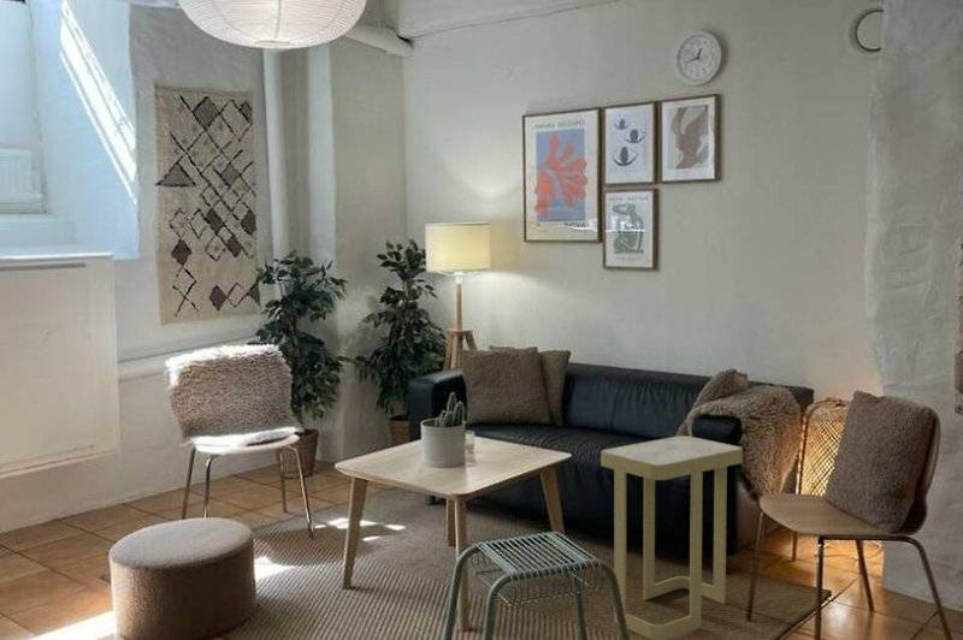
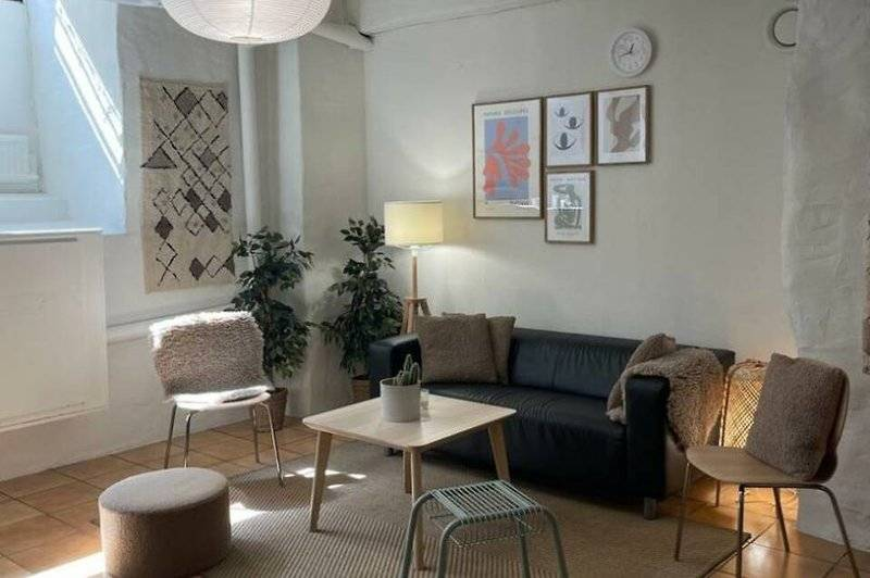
- side table [601,434,744,640]
